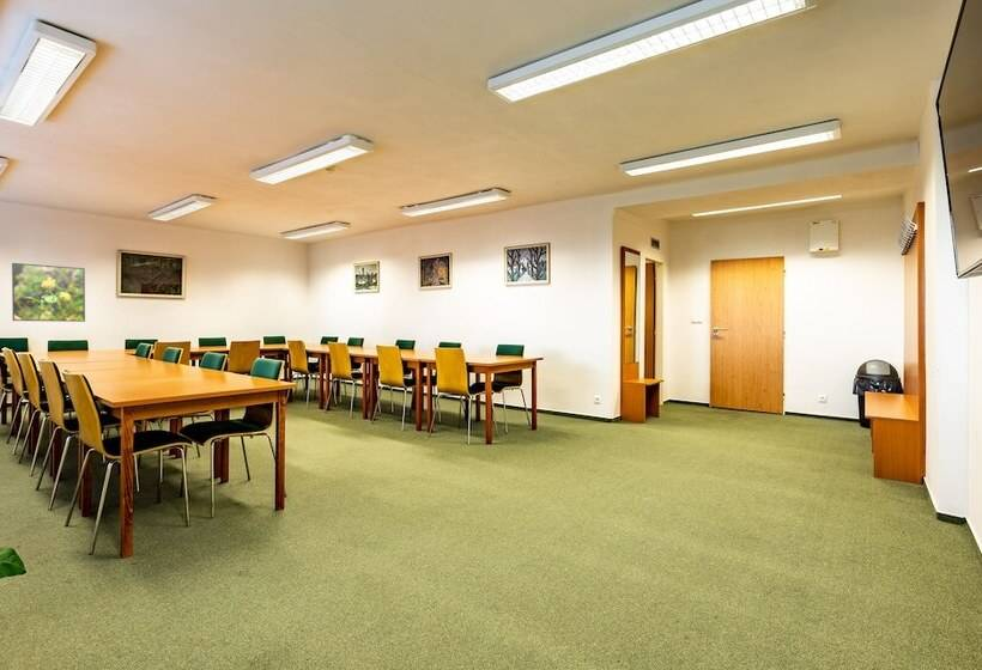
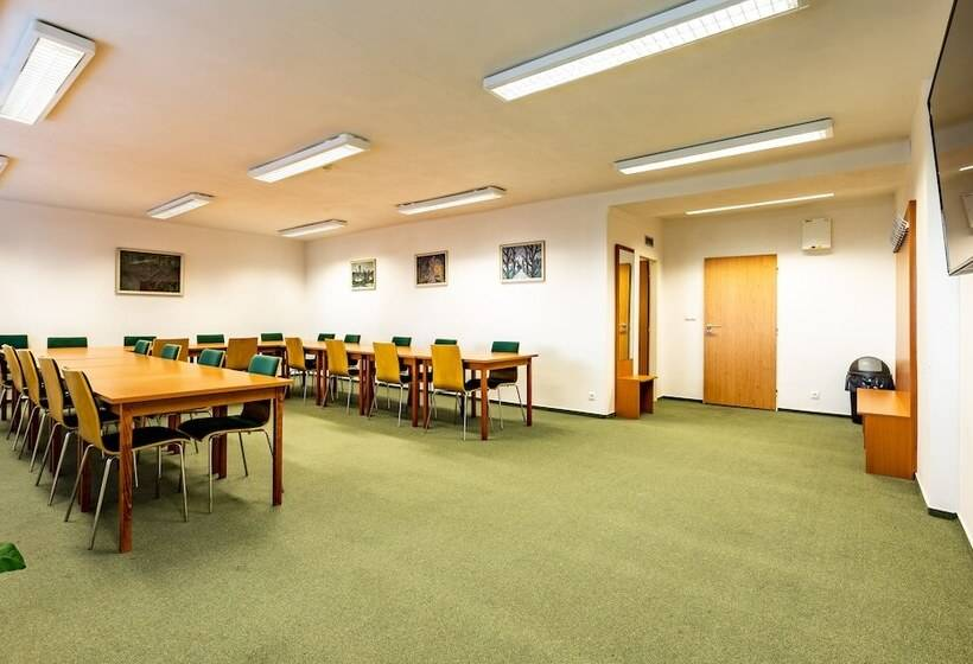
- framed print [11,262,86,323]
